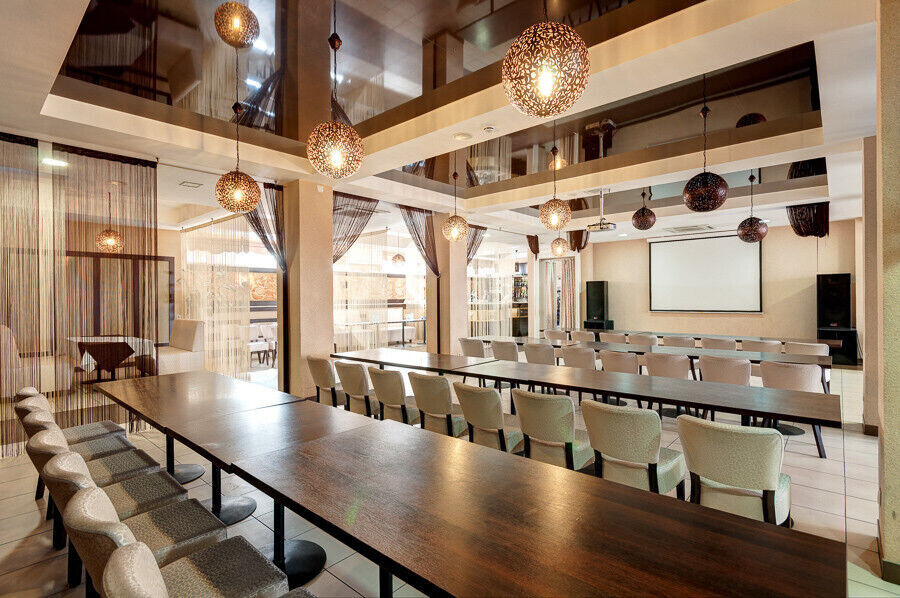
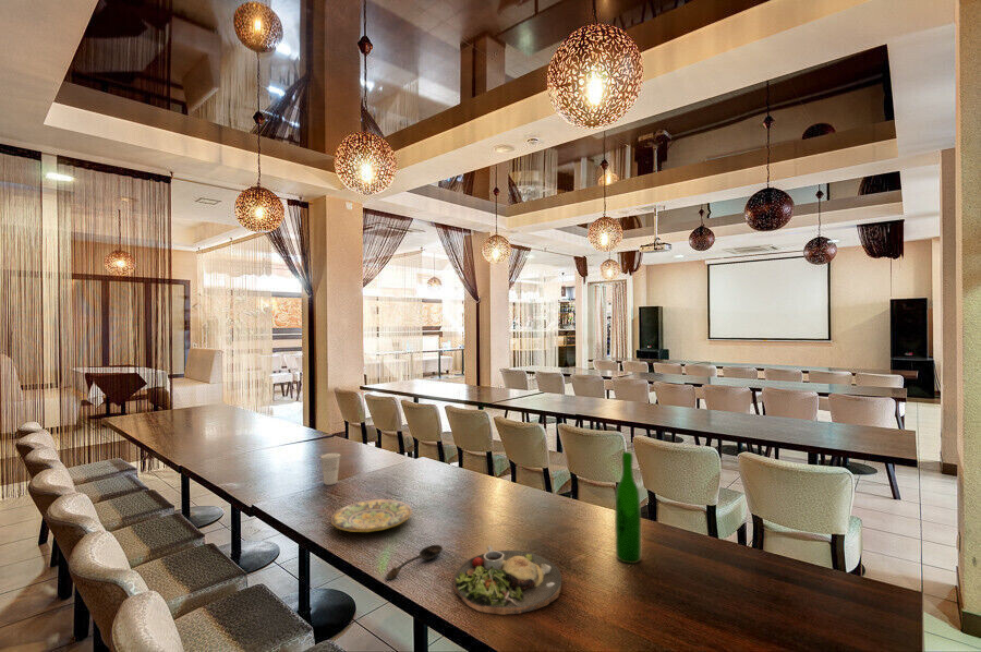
+ dinner plate [452,544,562,616]
+ spoon [385,544,444,581]
+ cup [319,452,341,486]
+ plate [330,498,413,533]
+ wine bottle [614,450,642,565]
